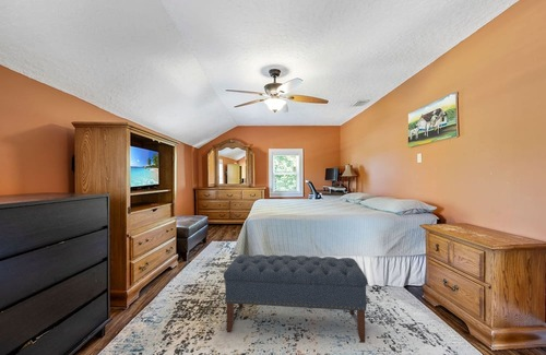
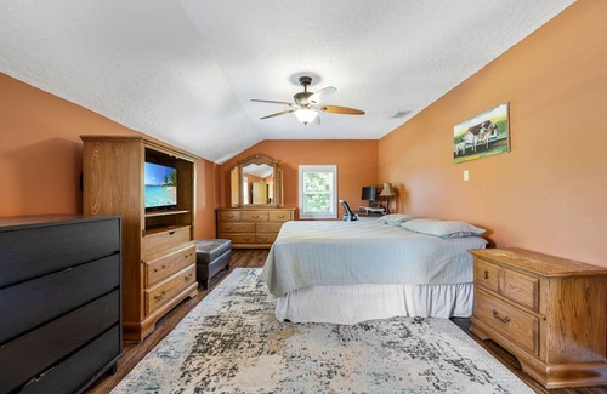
- bench [223,253,368,344]
